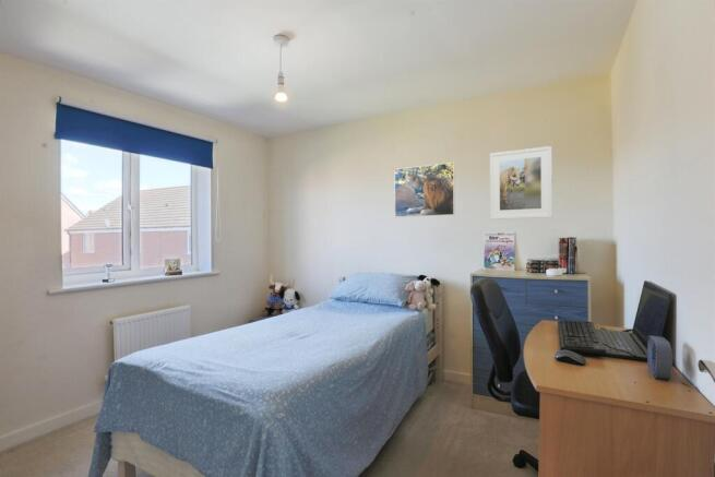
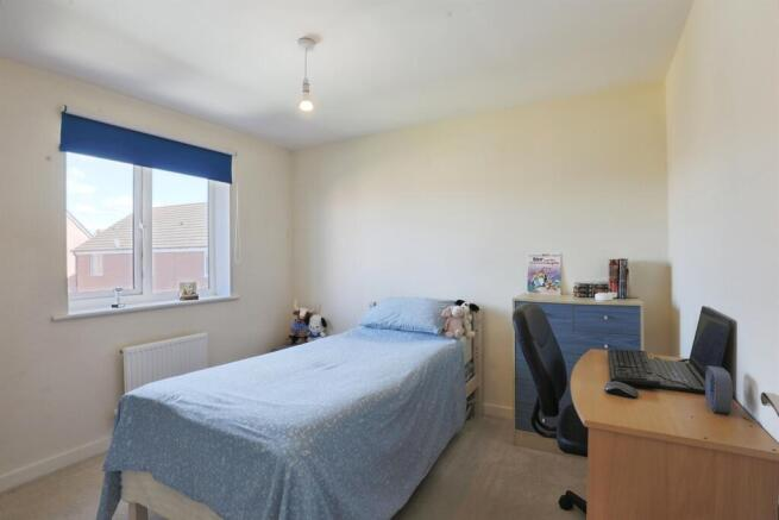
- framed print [489,145,553,220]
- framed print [394,162,456,218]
